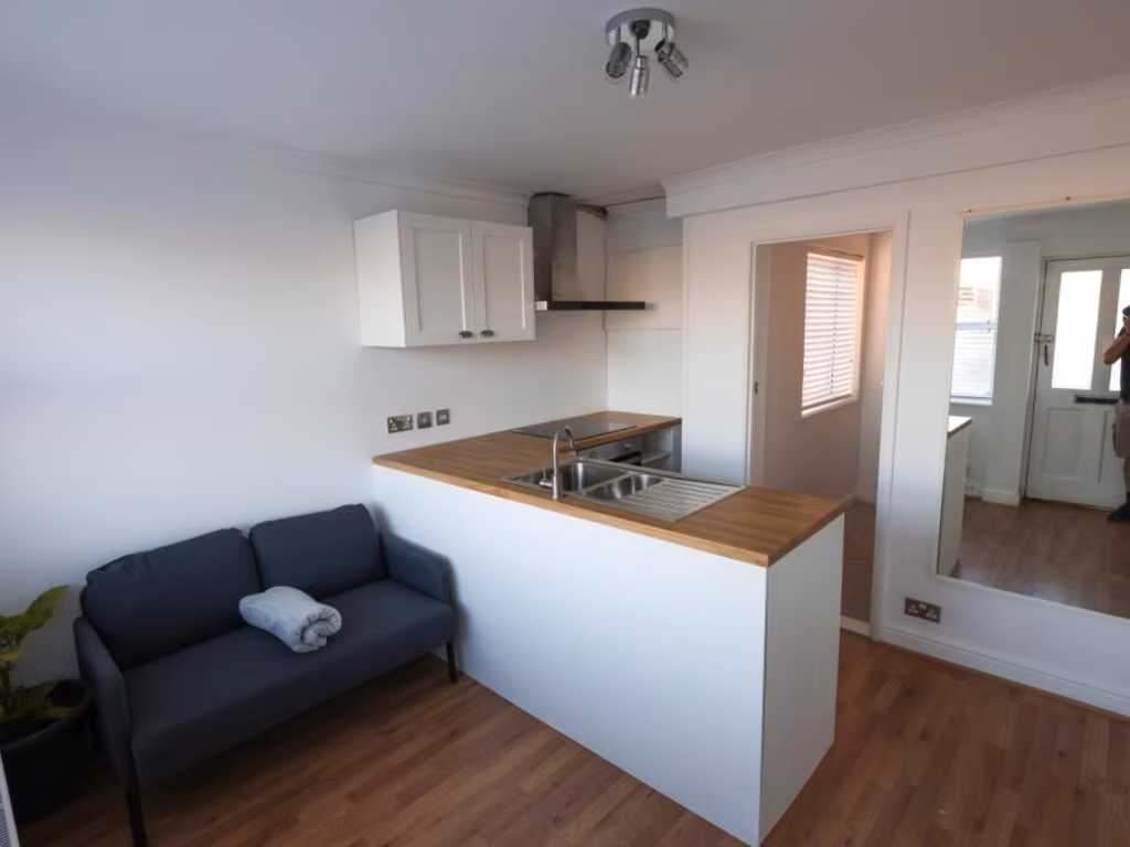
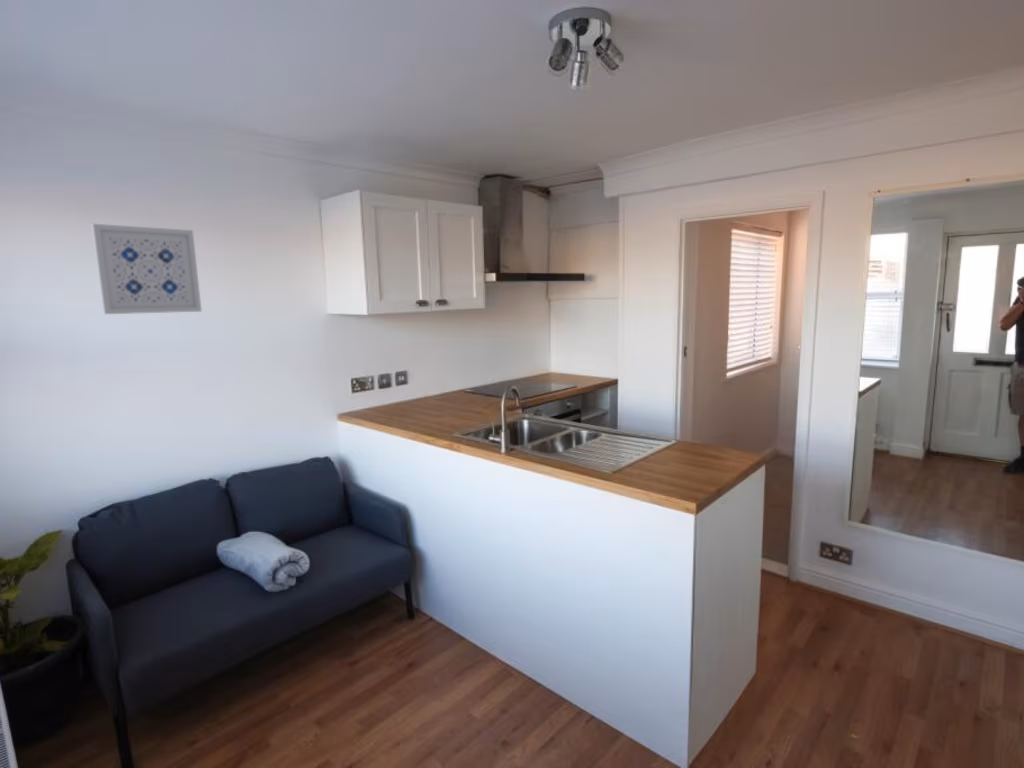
+ wall art [91,223,203,315]
